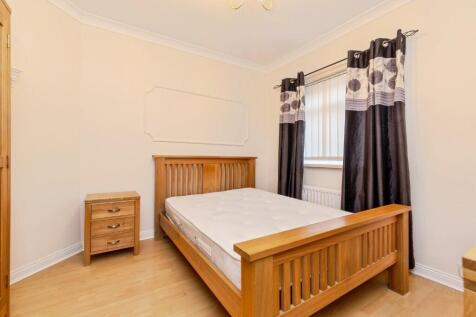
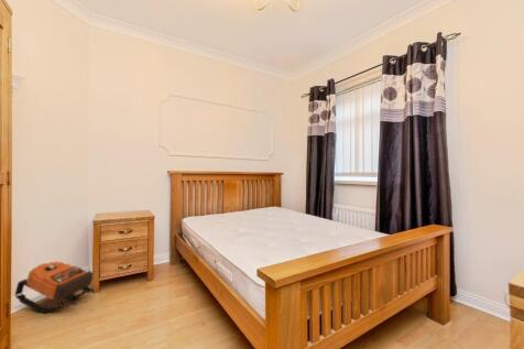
+ backpack [14,260,96,315]
